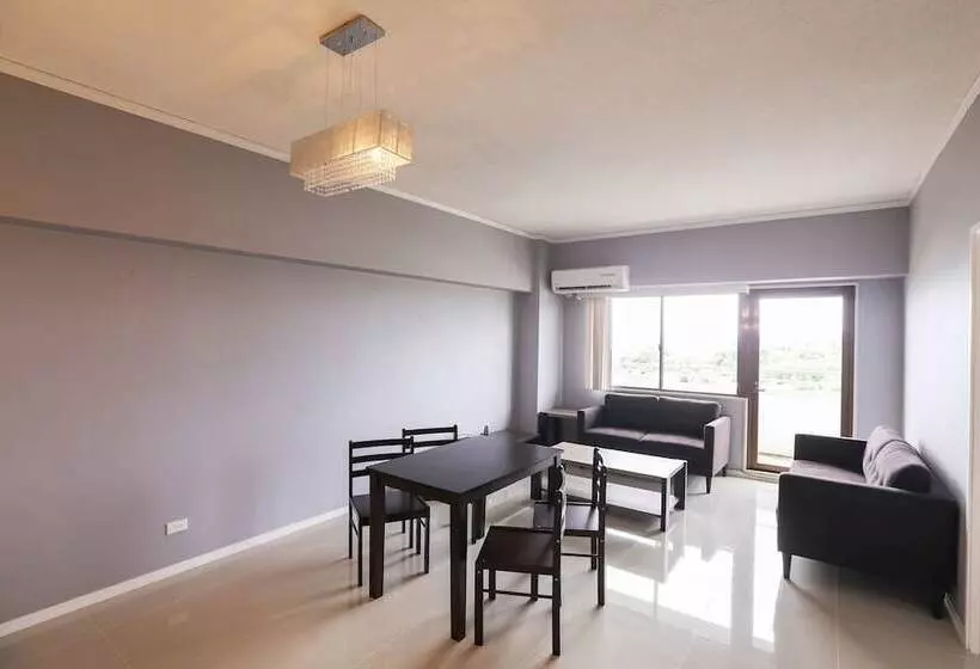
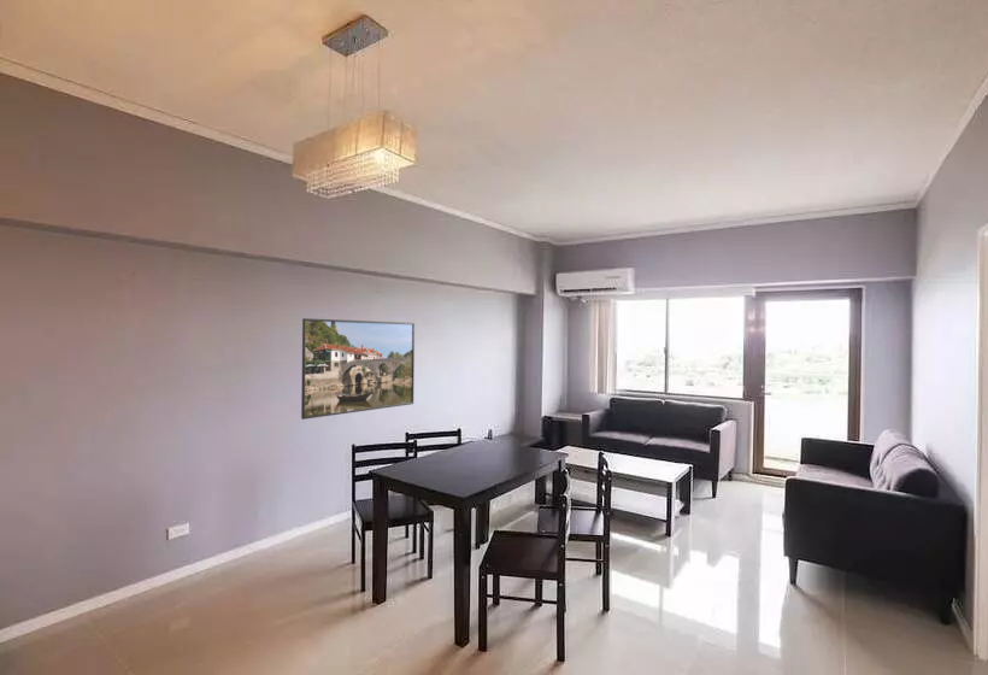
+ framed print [300,317,416,421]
